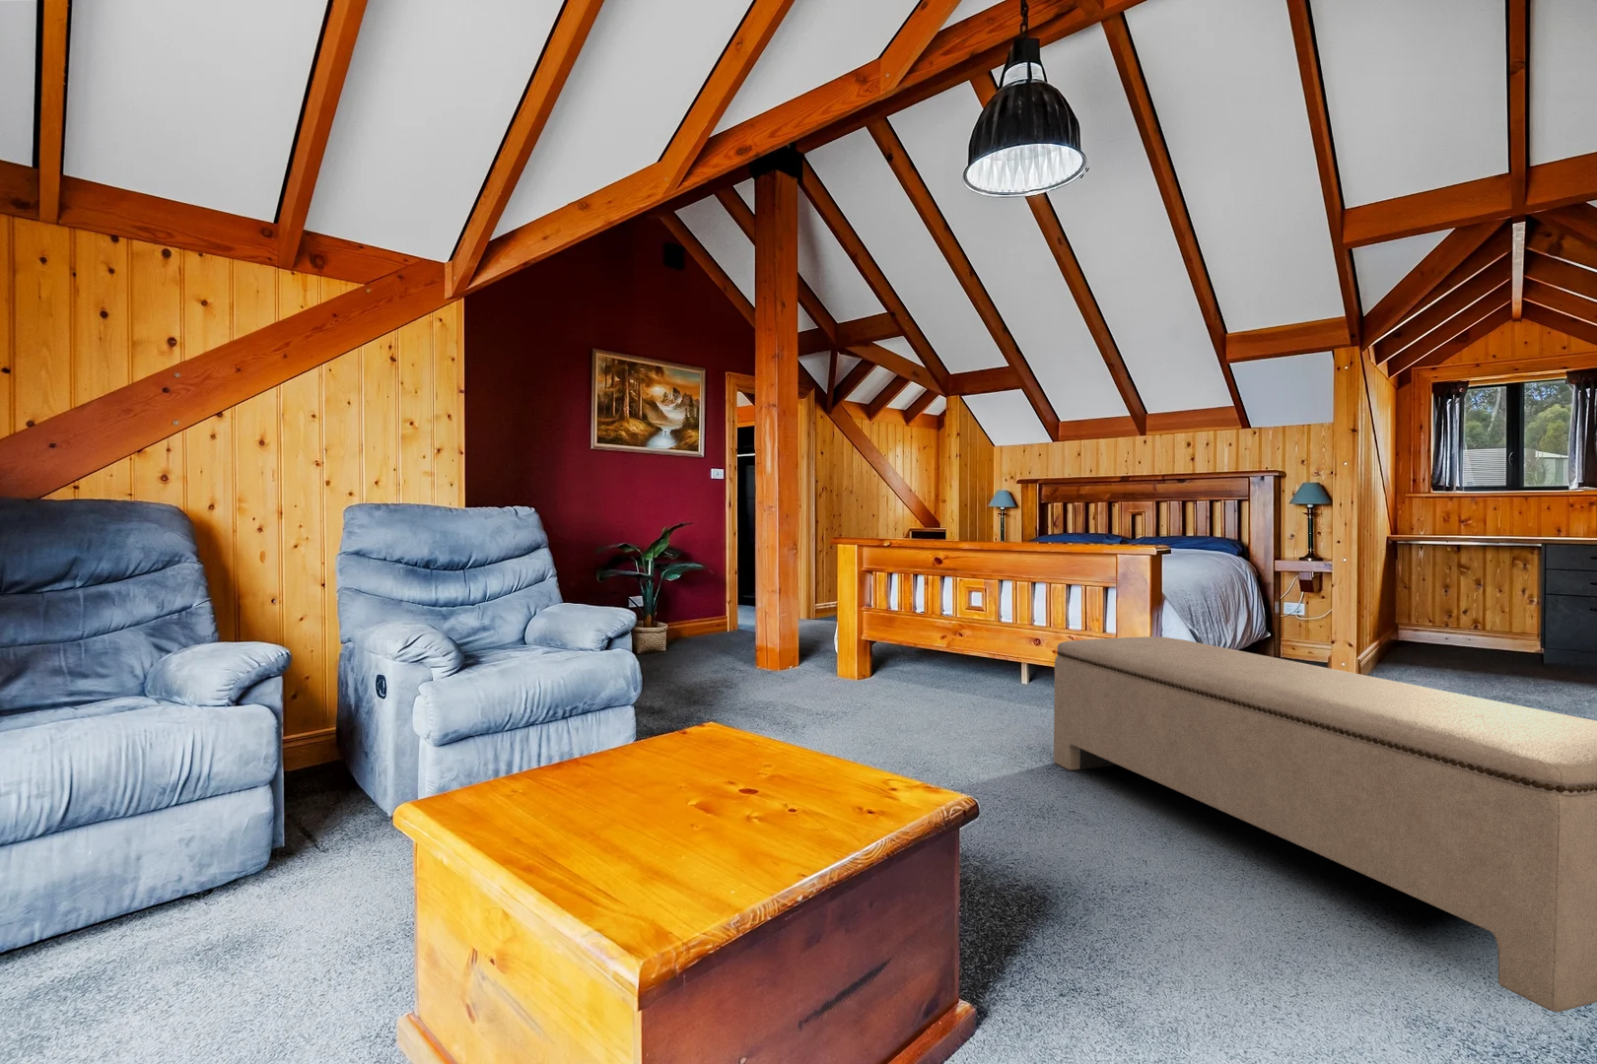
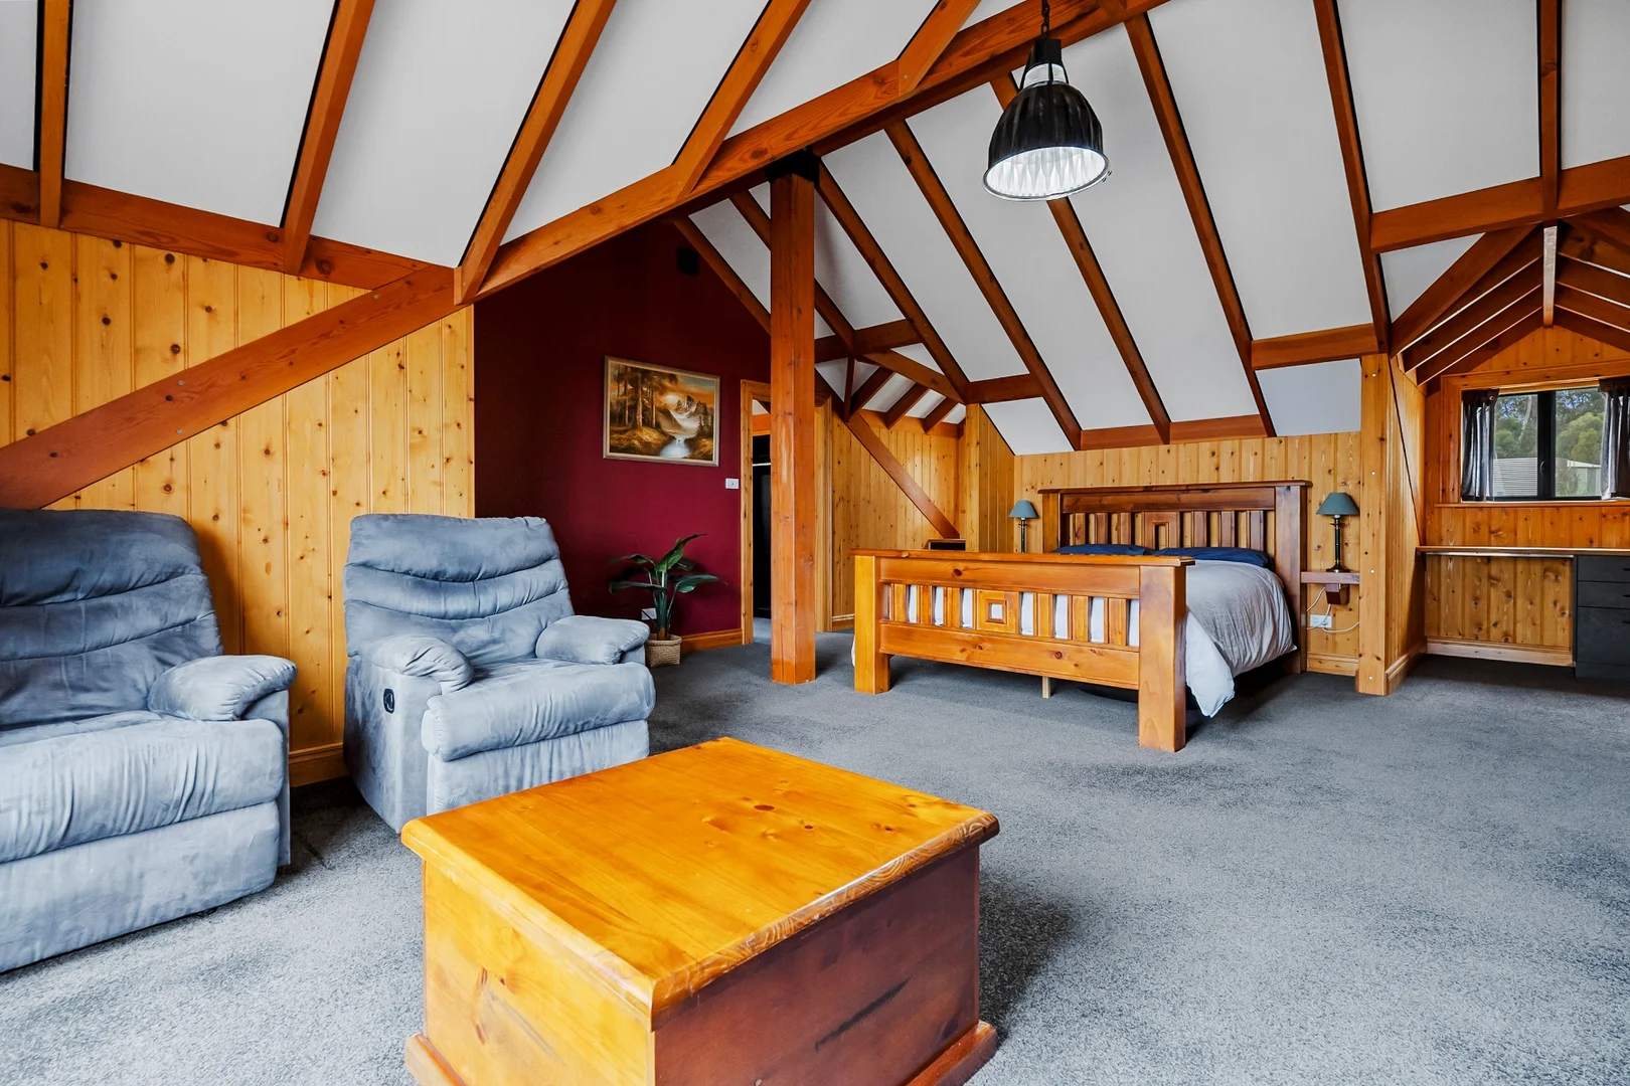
- bench [1053,635,1597,1014]
